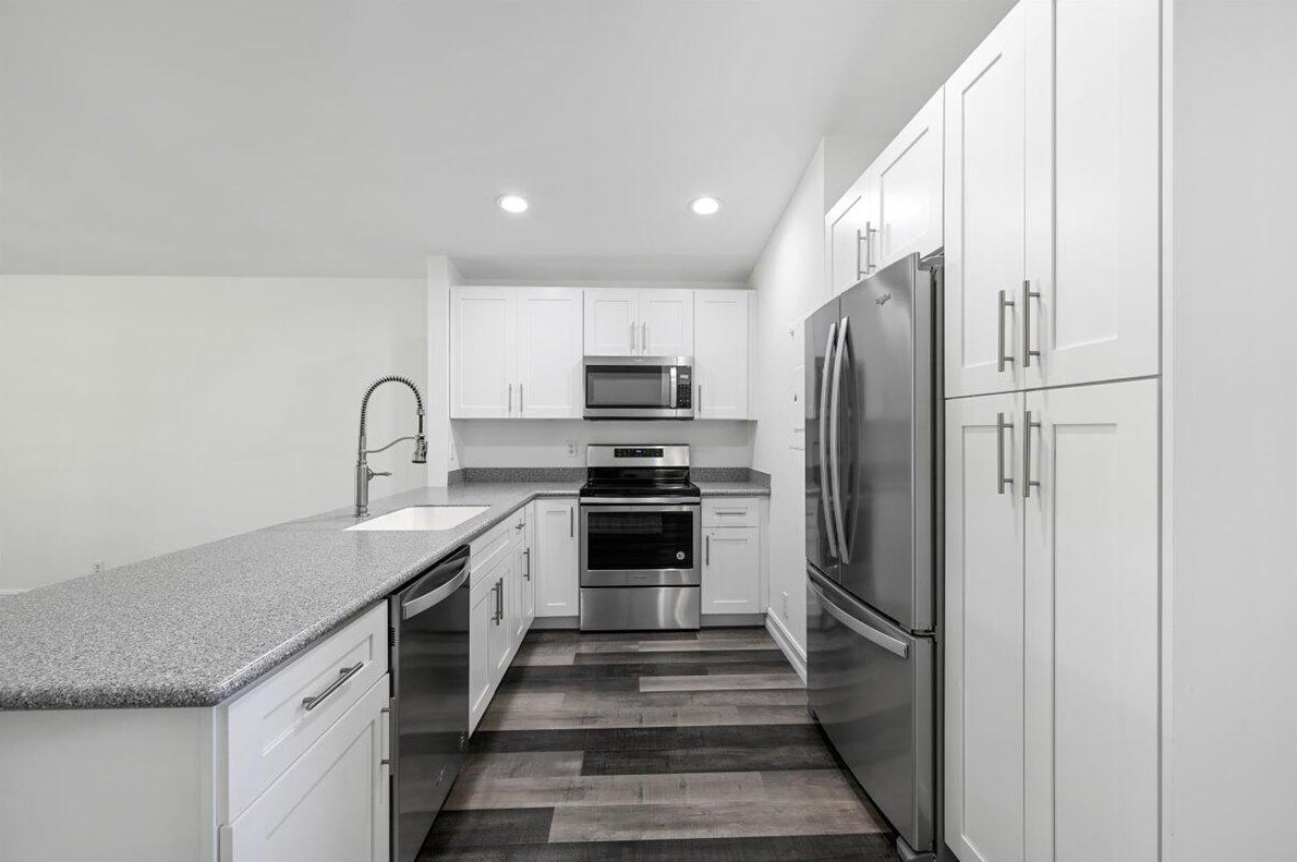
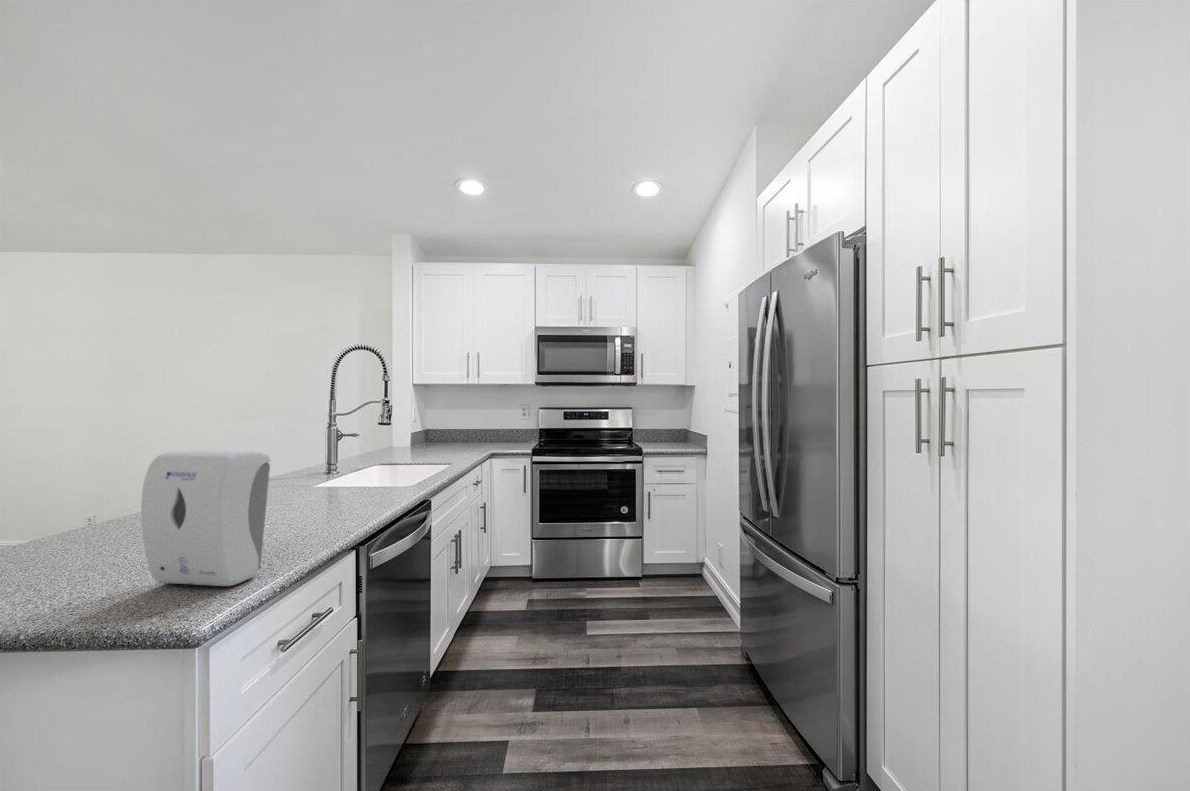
+ soap dispenser [140,449,272,587]
